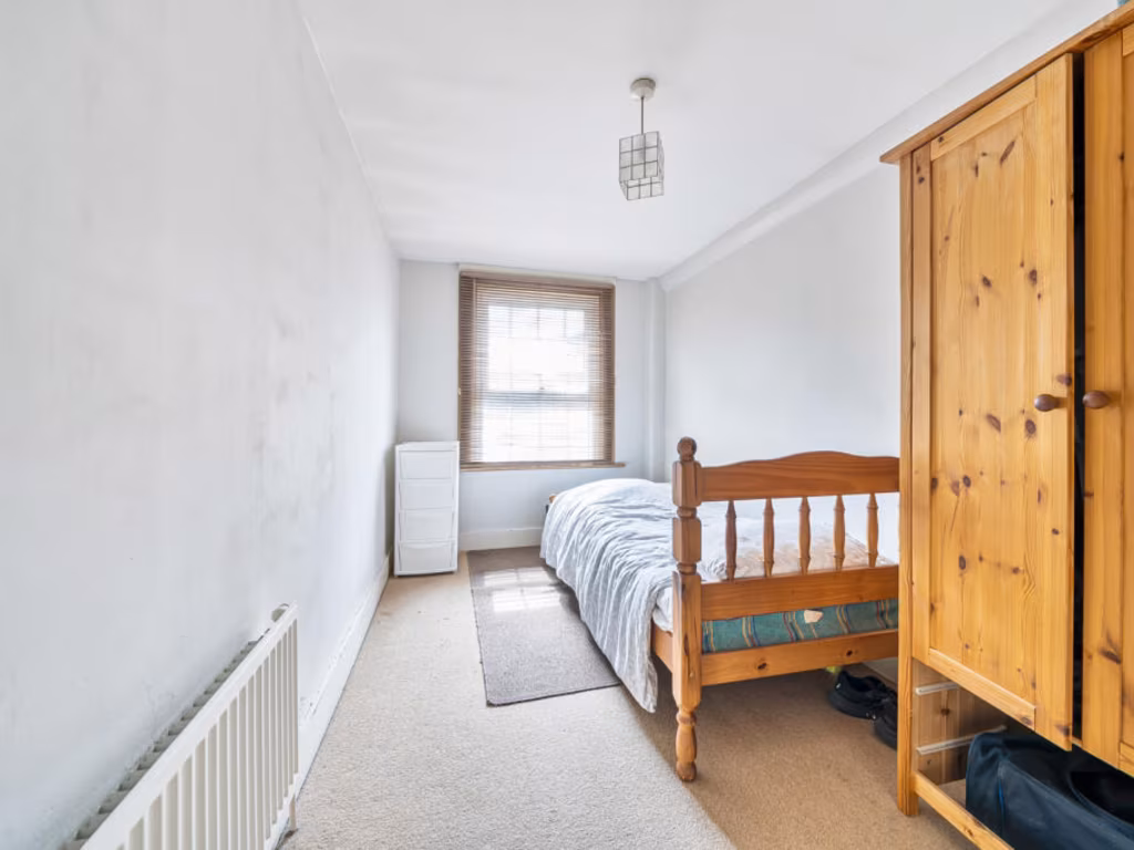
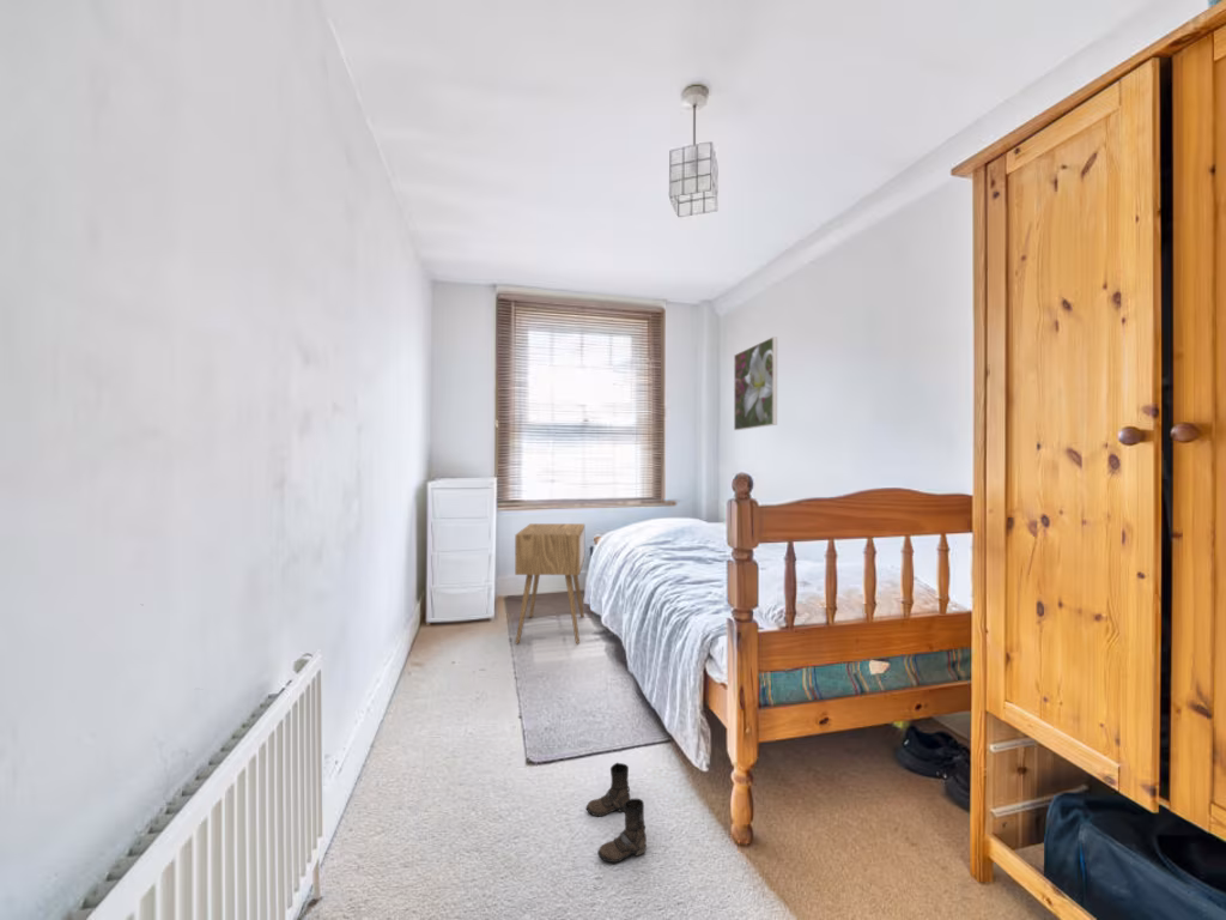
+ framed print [733,335,778,431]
+ boots [584,762,648,864]
+ nightstand [514,522,585,644]
